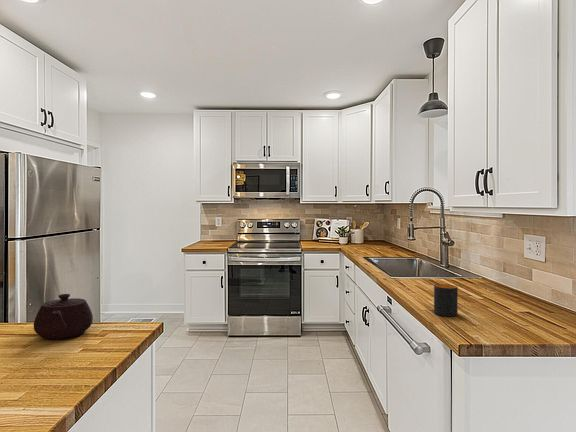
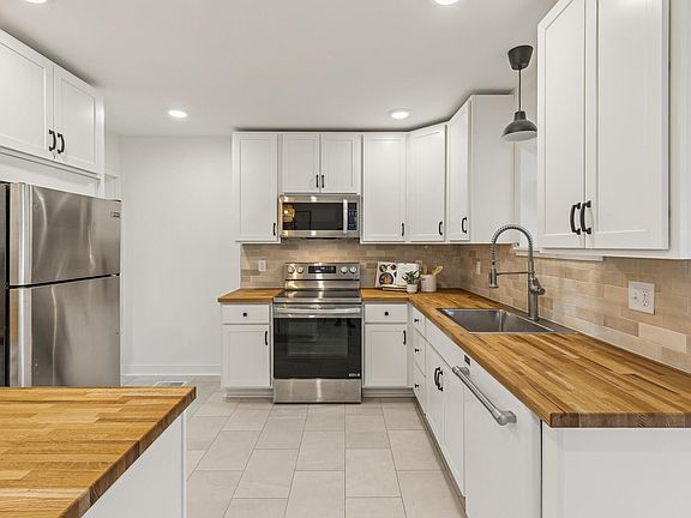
- mug [433,283,459,317]
- teapot [33,293,94,340]
